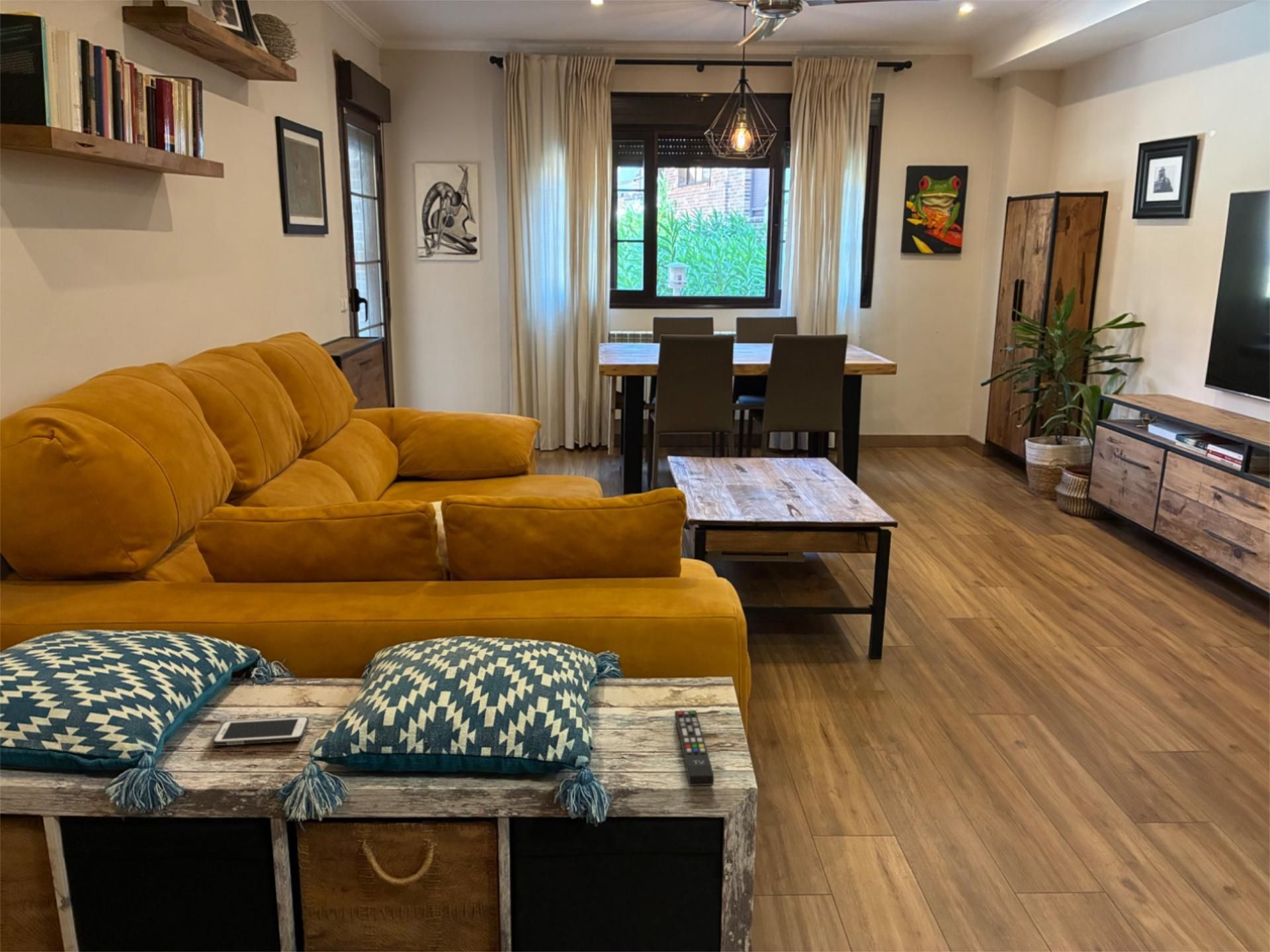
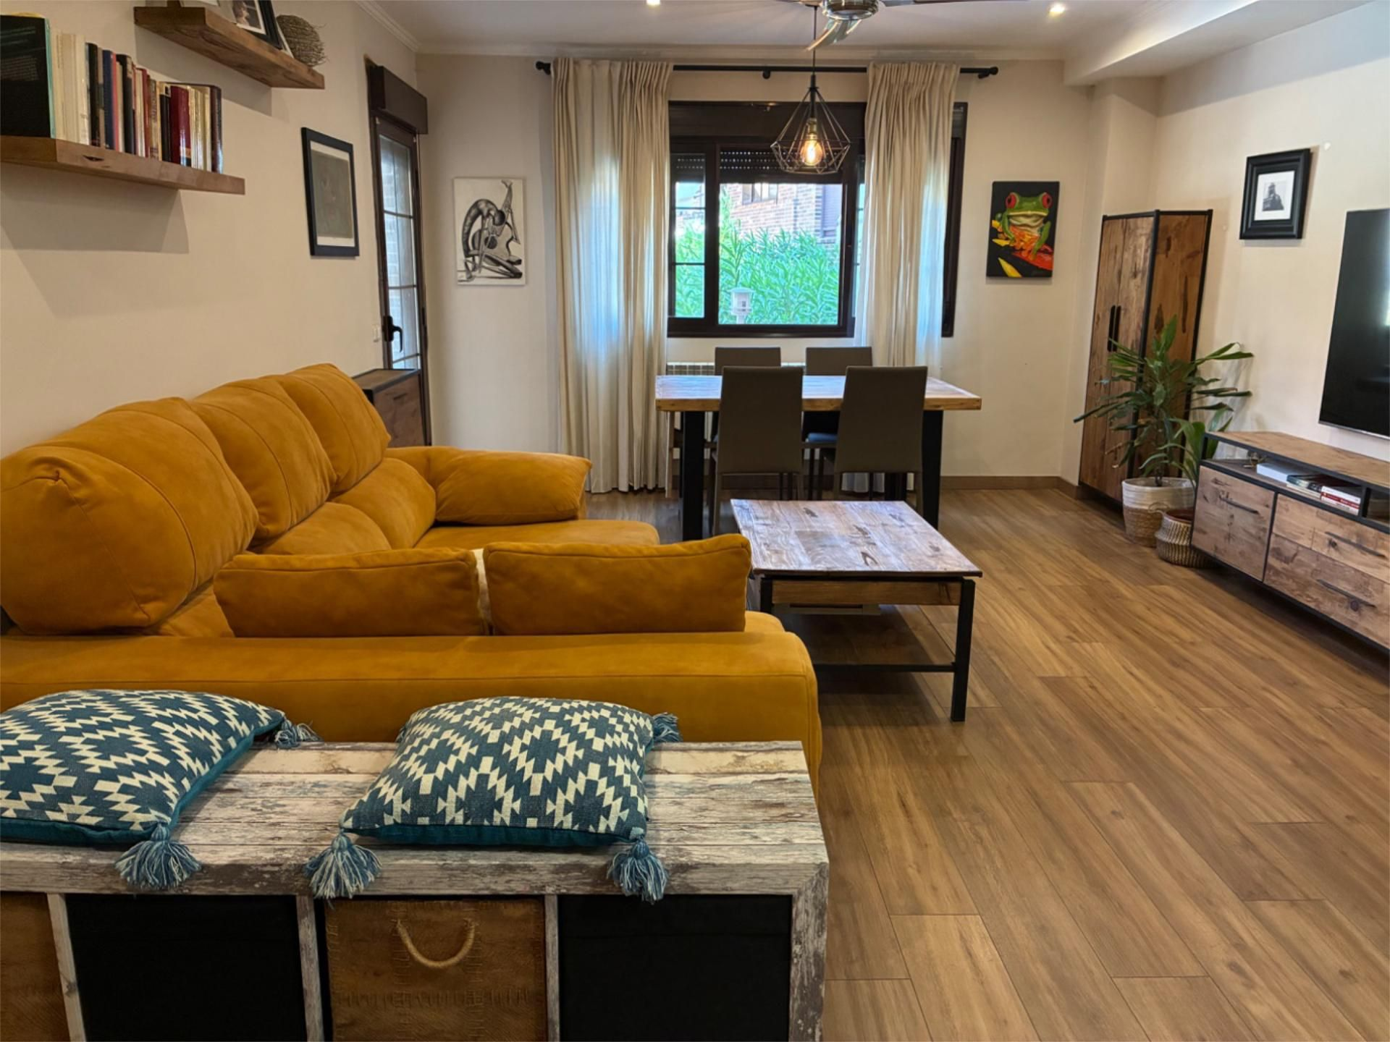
- remote control [674,709,715,786]
- cell phone [212,716,310,746]
